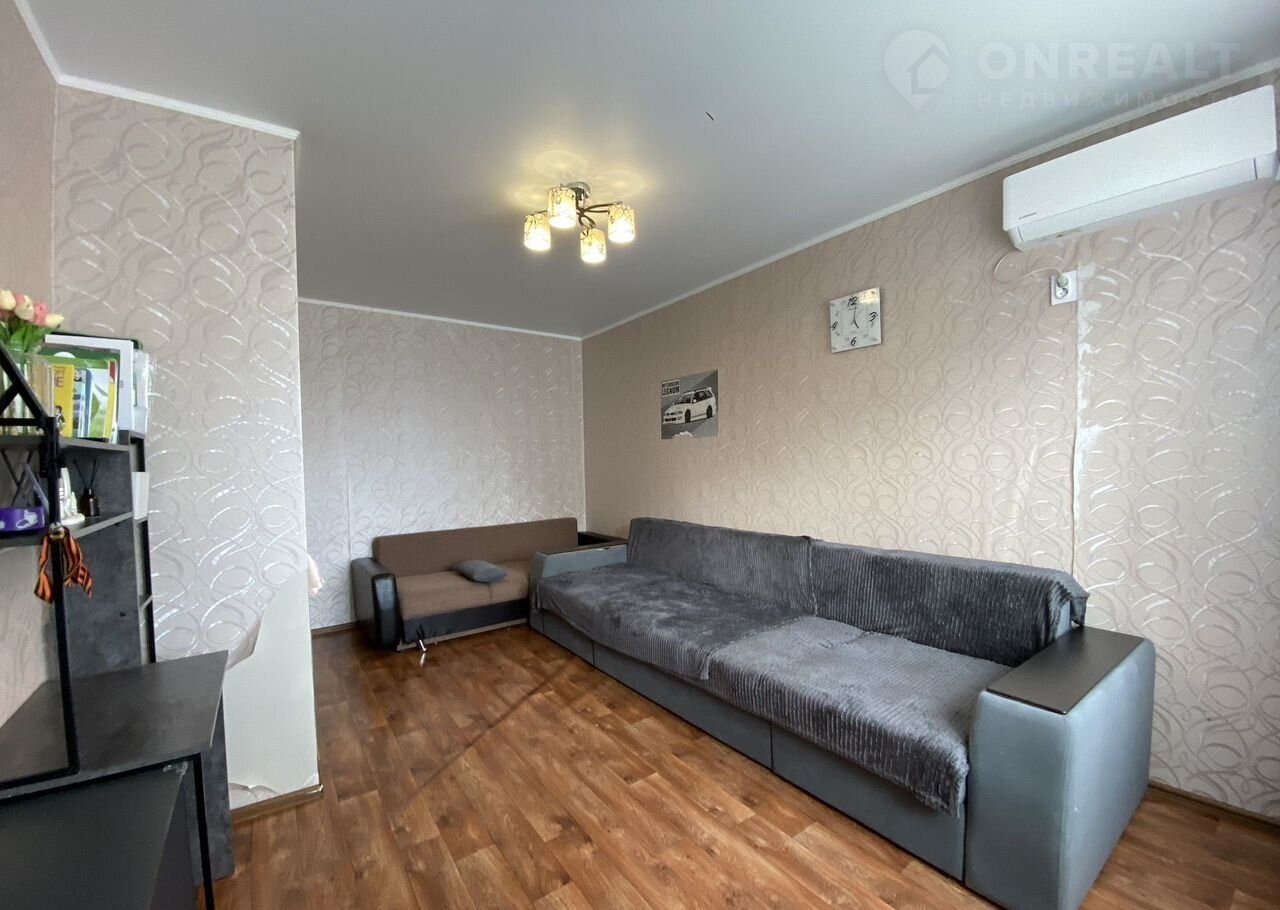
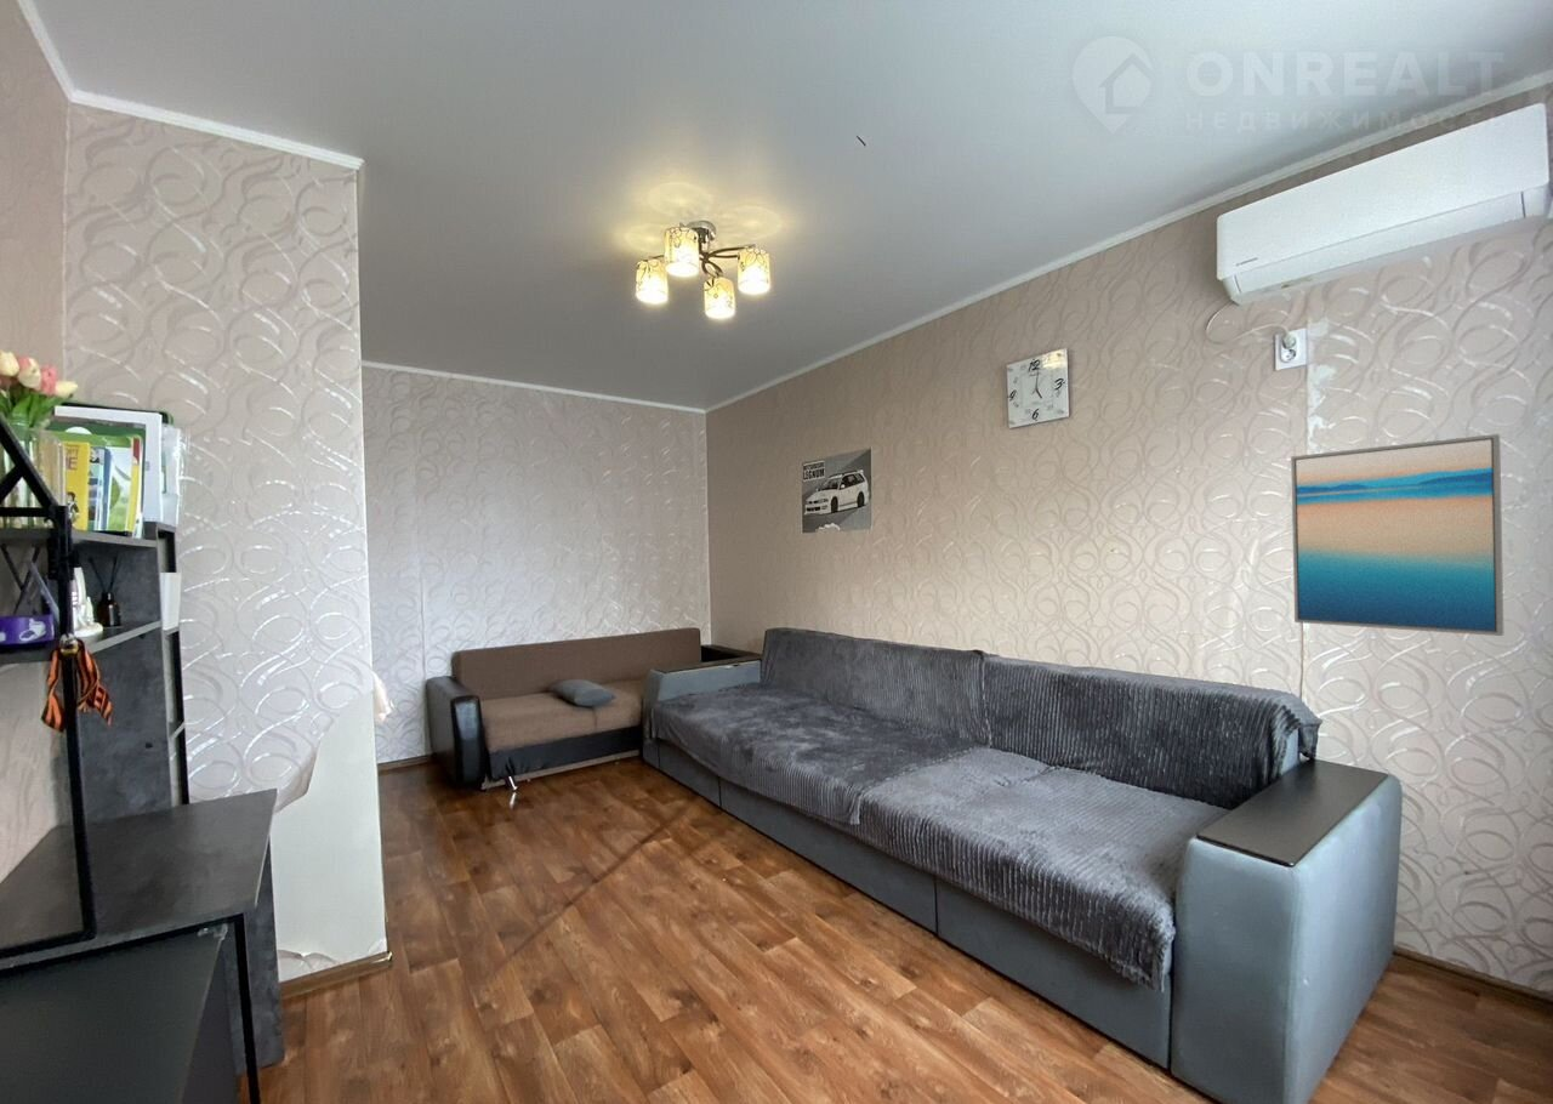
+ wall art [1290,433,1504,637]
